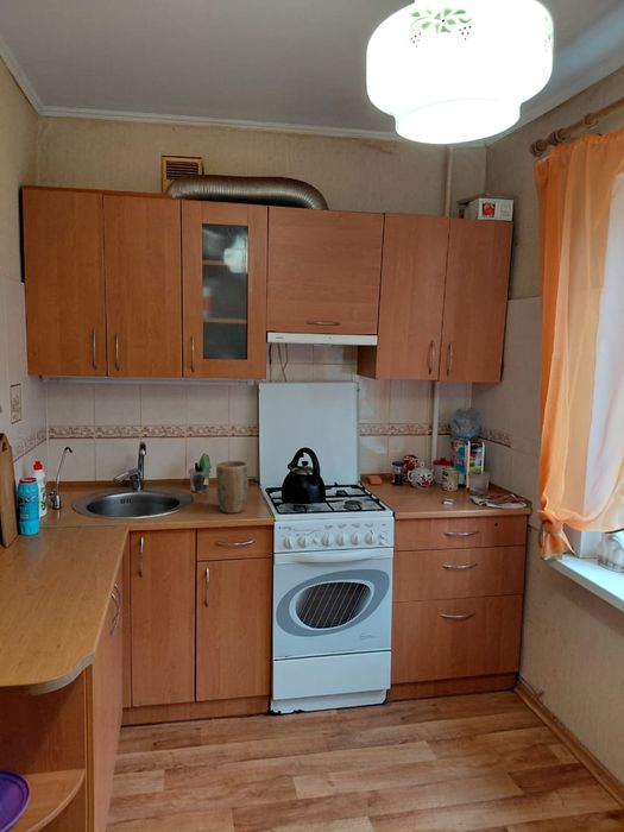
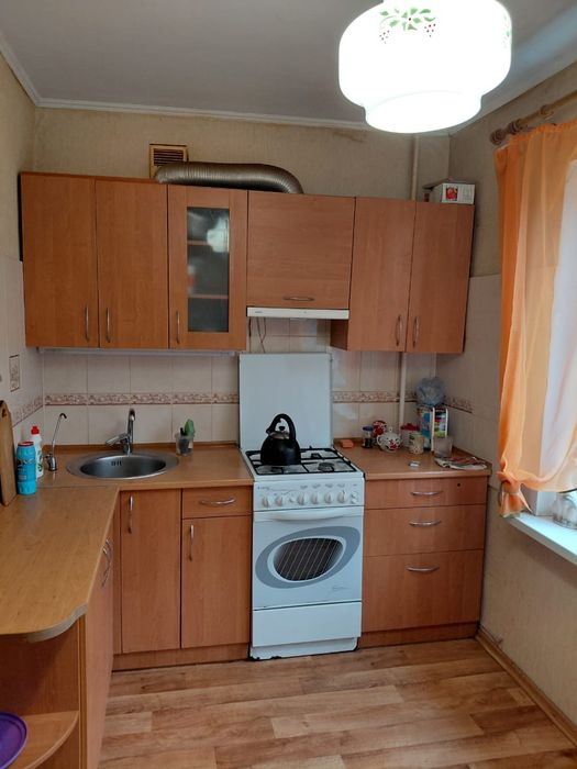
- plant pot [215,460,250,515]
